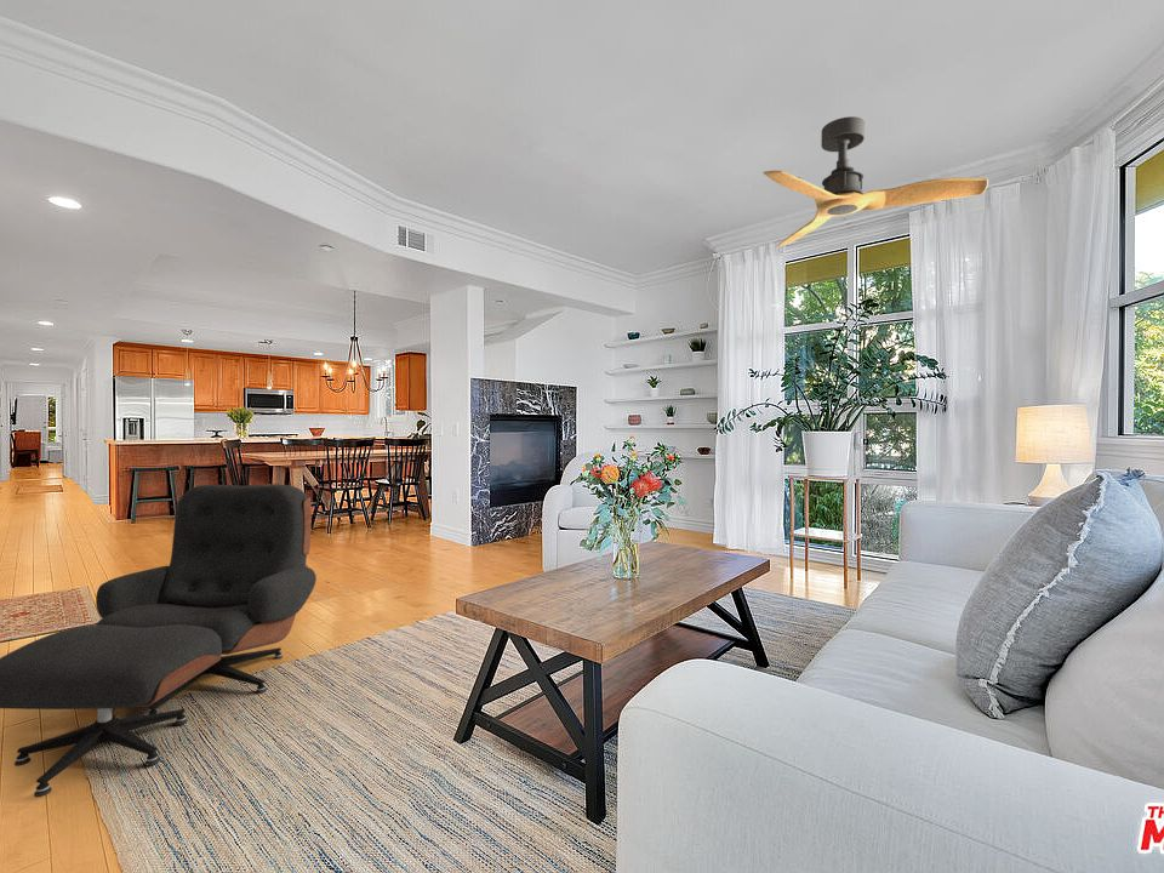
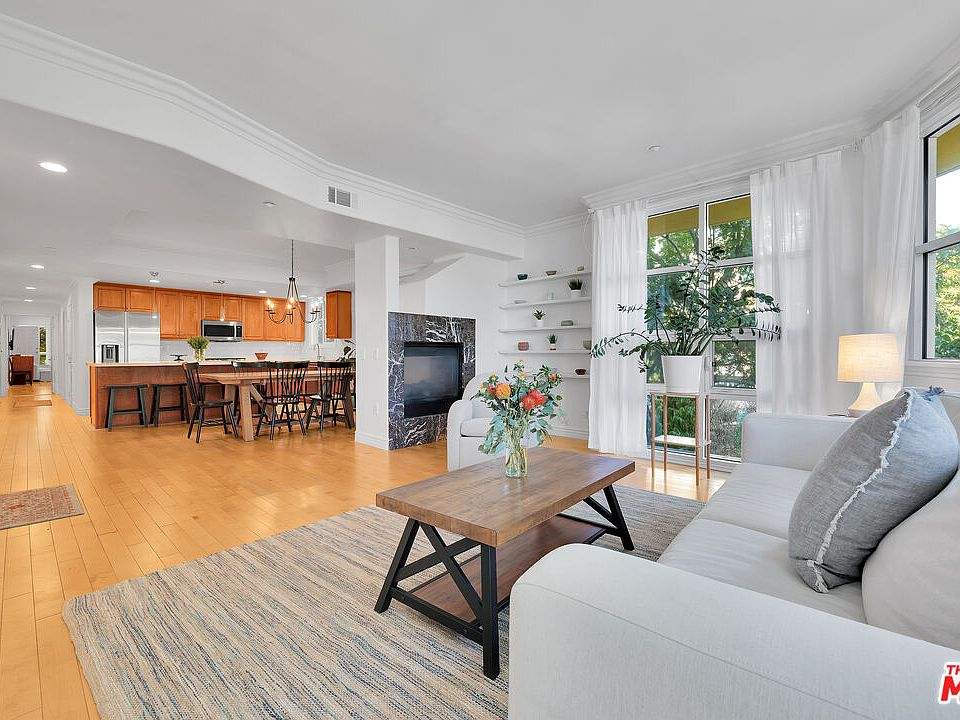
- lounge chair [0,484,318,798]
- ceiling fan [763,115,989,247]
